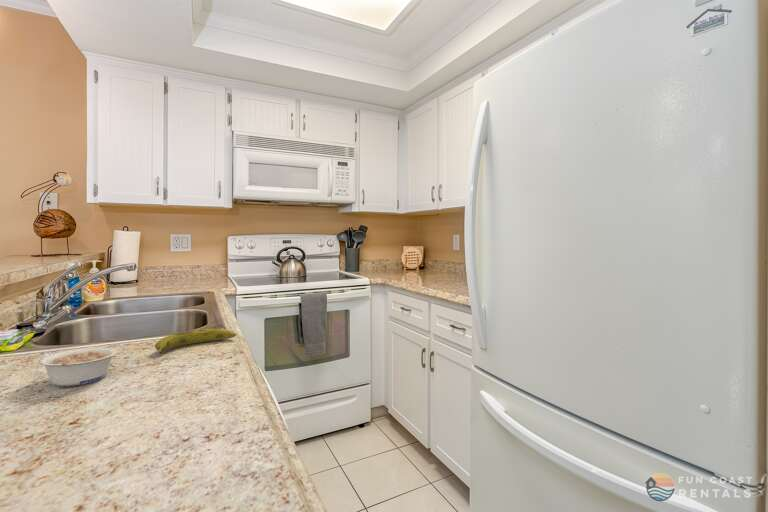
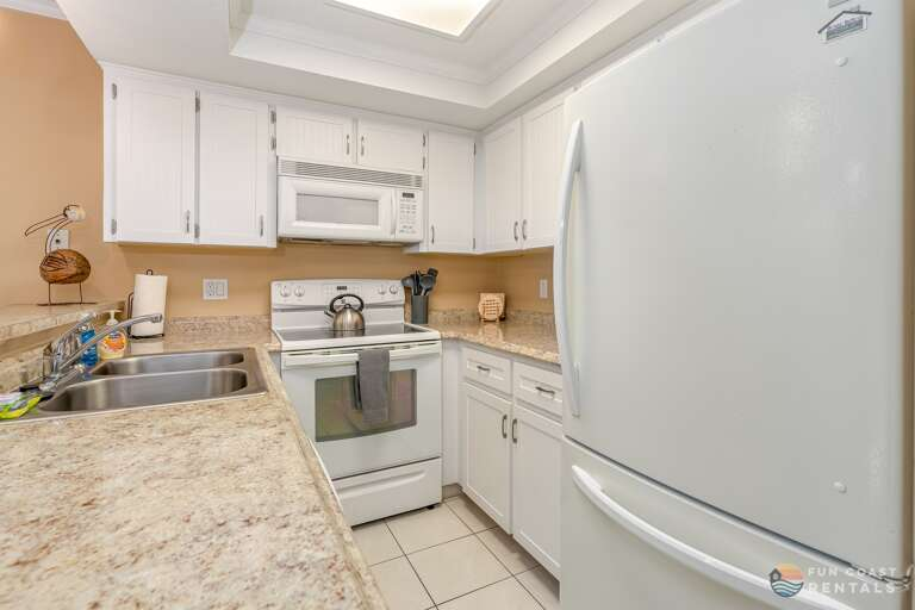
- legume [37,347,119,387]
- fruit [154,328,237,354]
